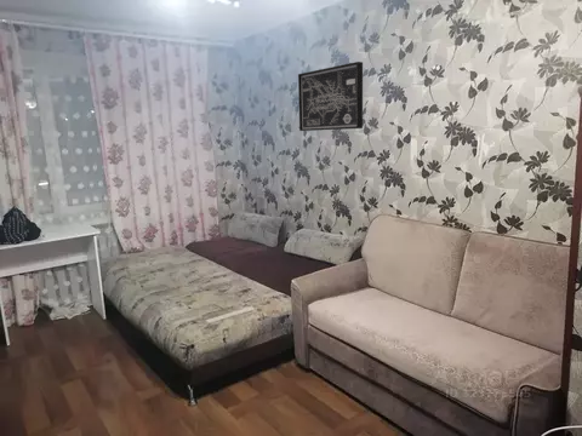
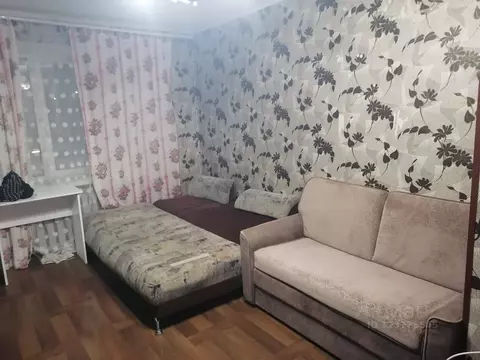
- wall art [297,61,364,132]
